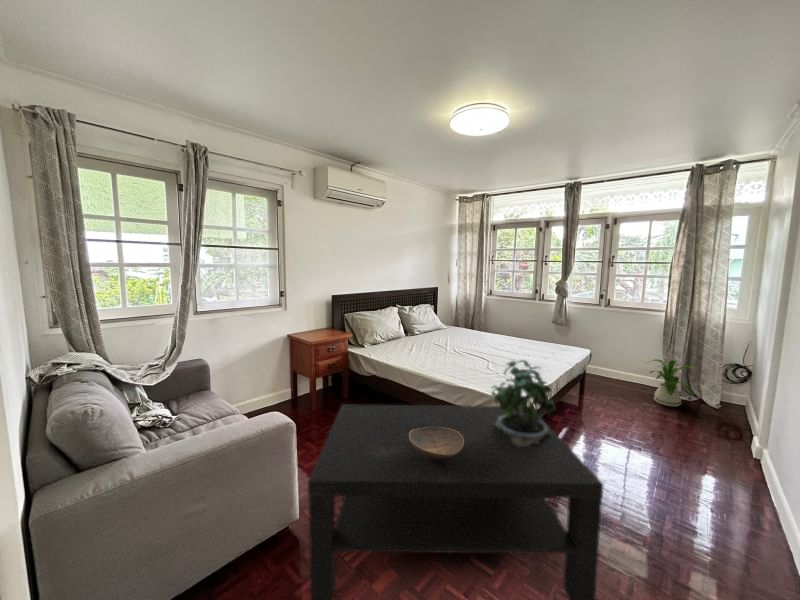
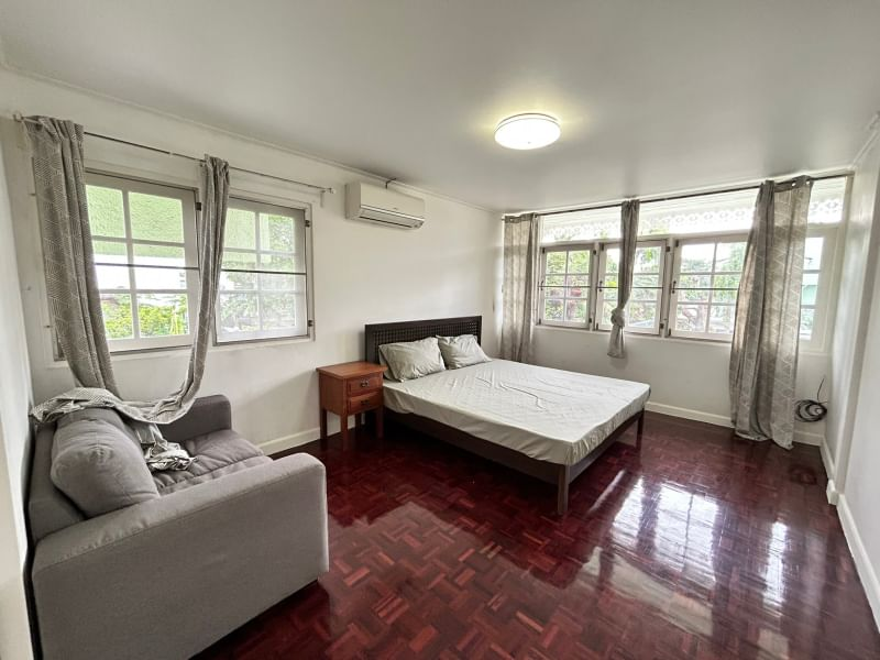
- house plant [646,358,699,408]
- decorative bowl [409,426,464,460]
- coffee table [307,403,605,600]
- potted plant [490,359,557,447]
